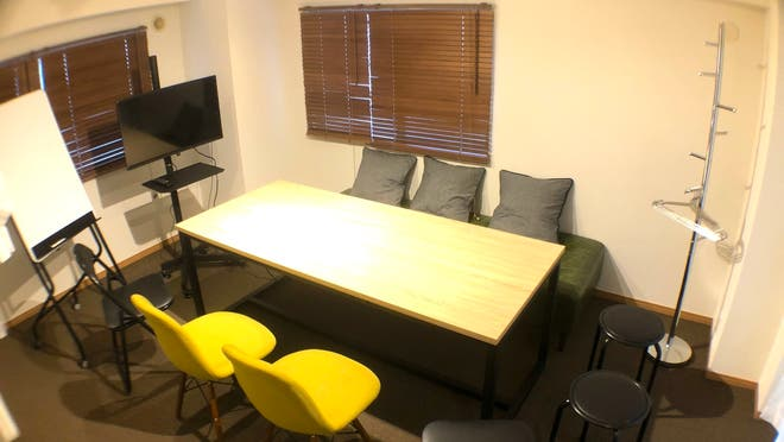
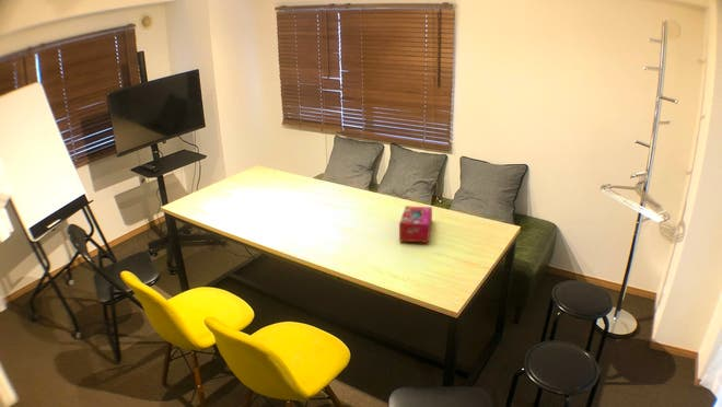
+ tissue box [398,205,433,244]
